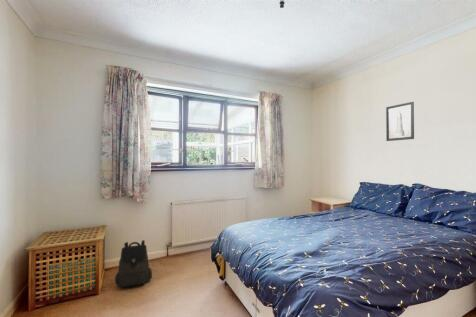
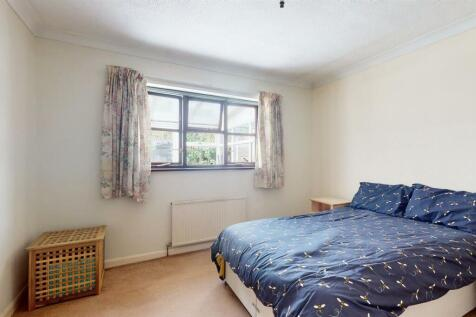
- wall art [385,101,415,142]
- backpack [114,239,153,288]
